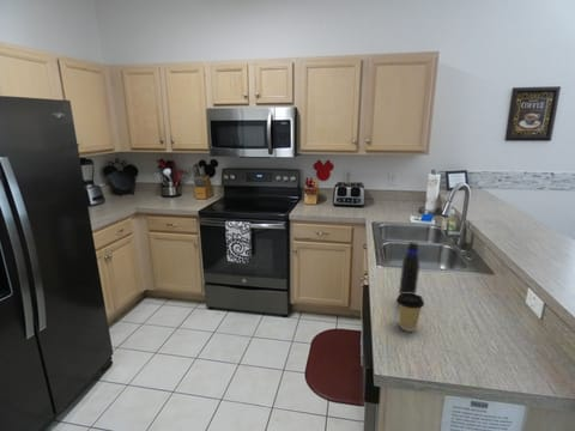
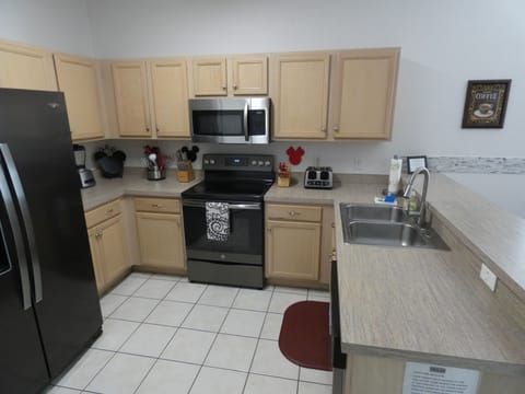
- water bottle [398,241,420,297]
- coffee cup [395,293,425,333]
